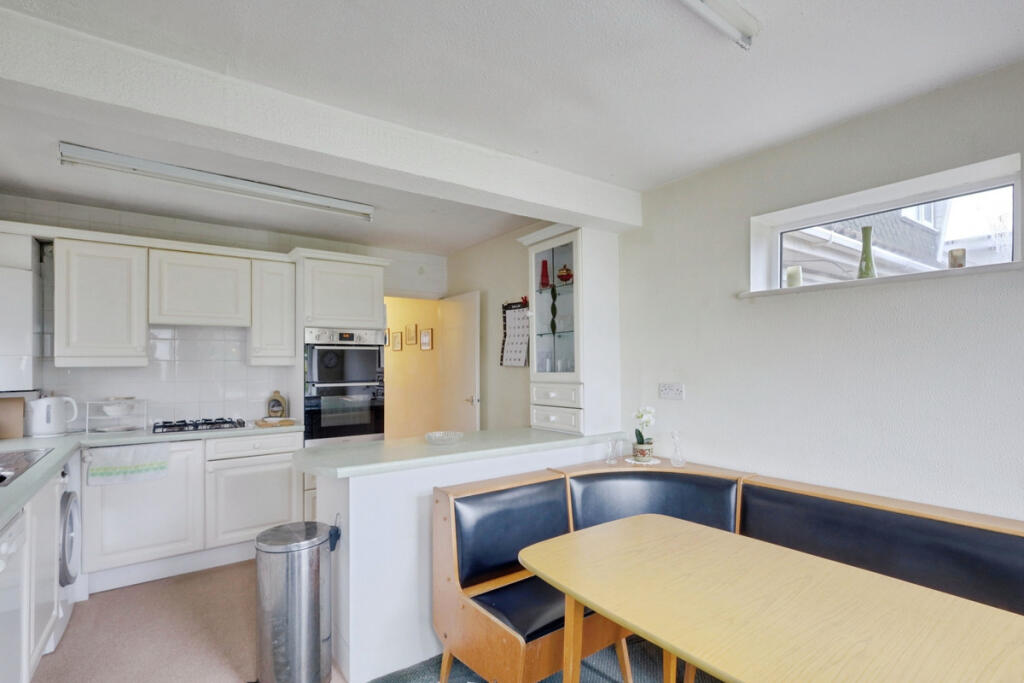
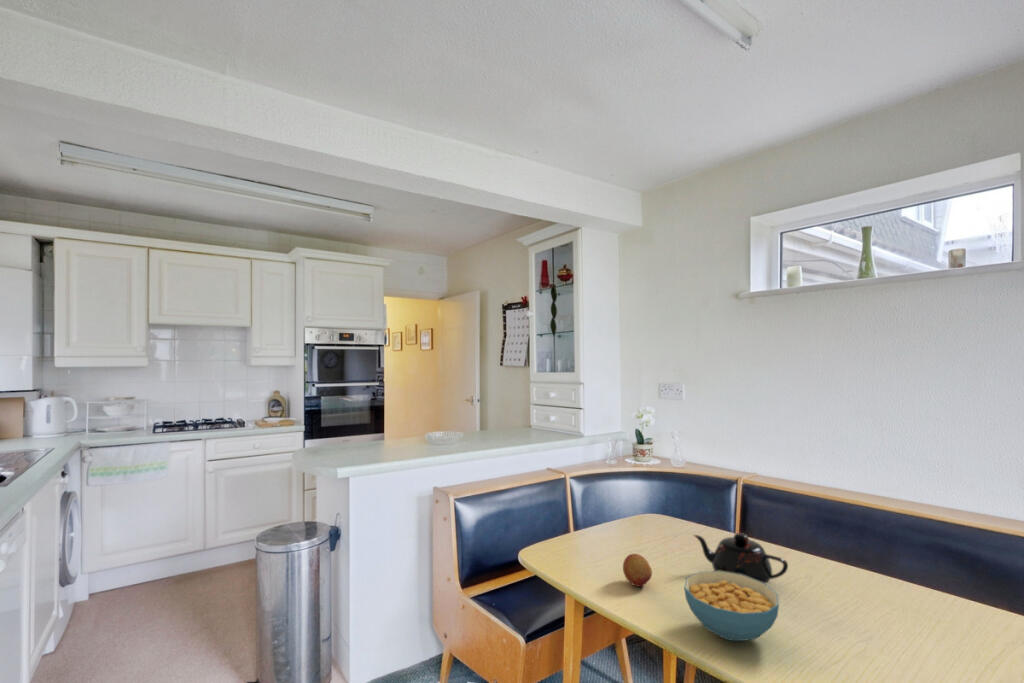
+ teapot [693,532,789,585]
+ fruit [622,553,653,588]
+ cereal bowl [683,570,780,642]
